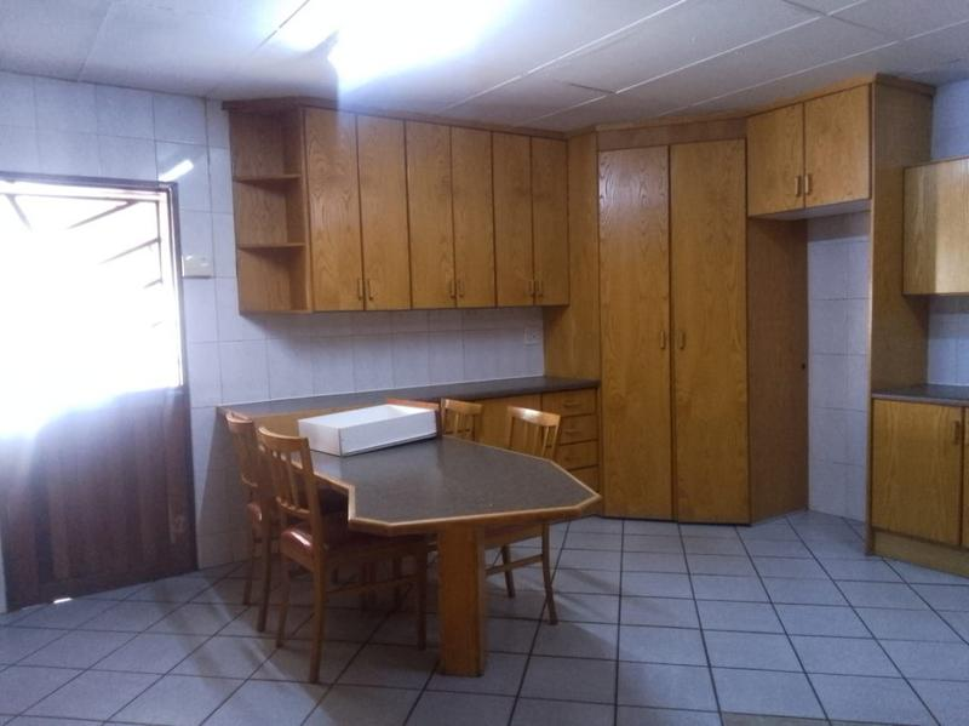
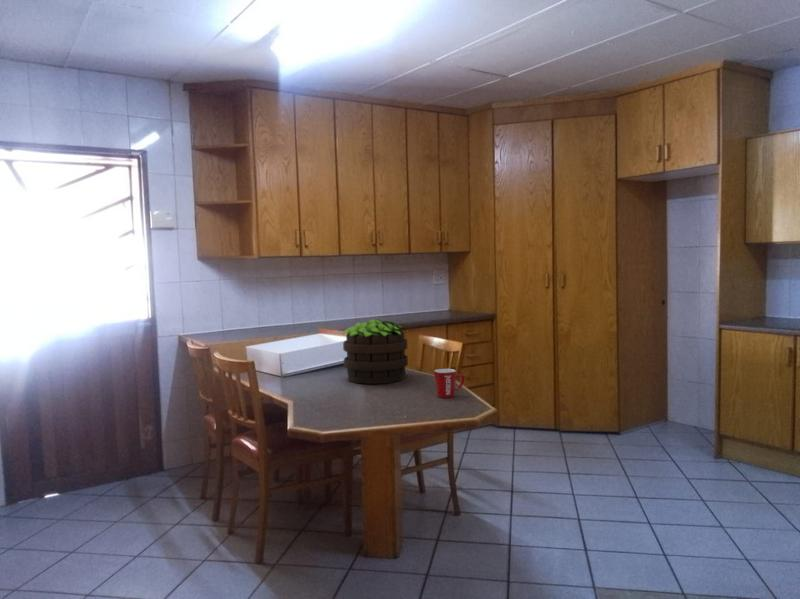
+ mug [433,368,466,399]
+ potted plant [341,318,409,385]
